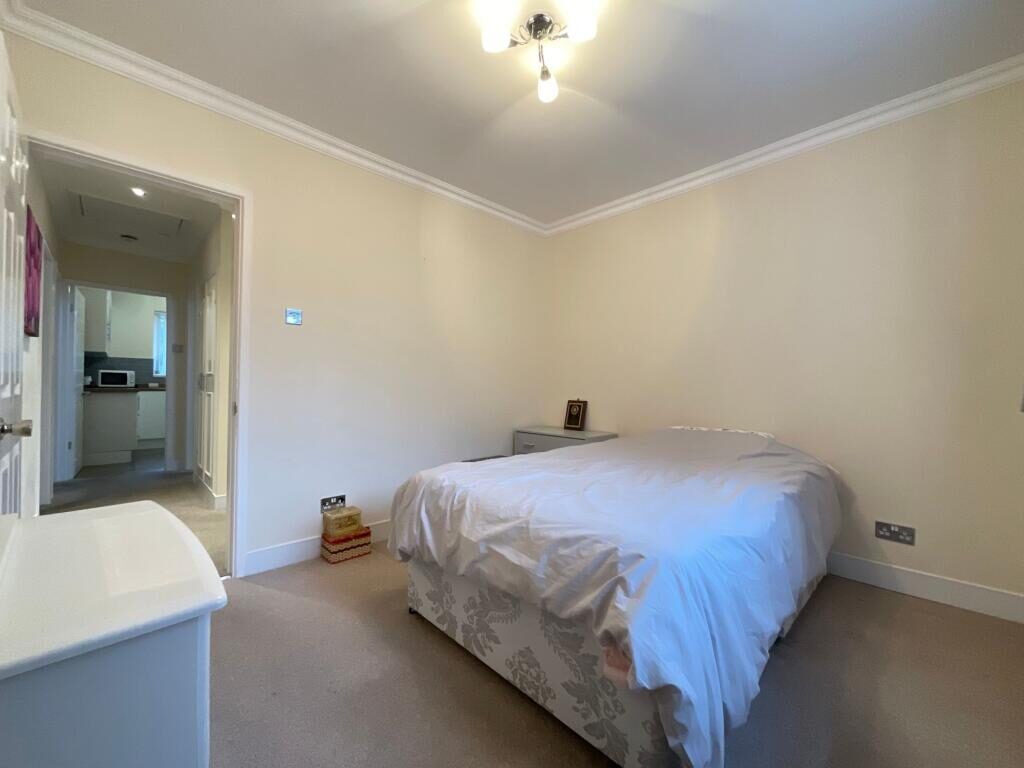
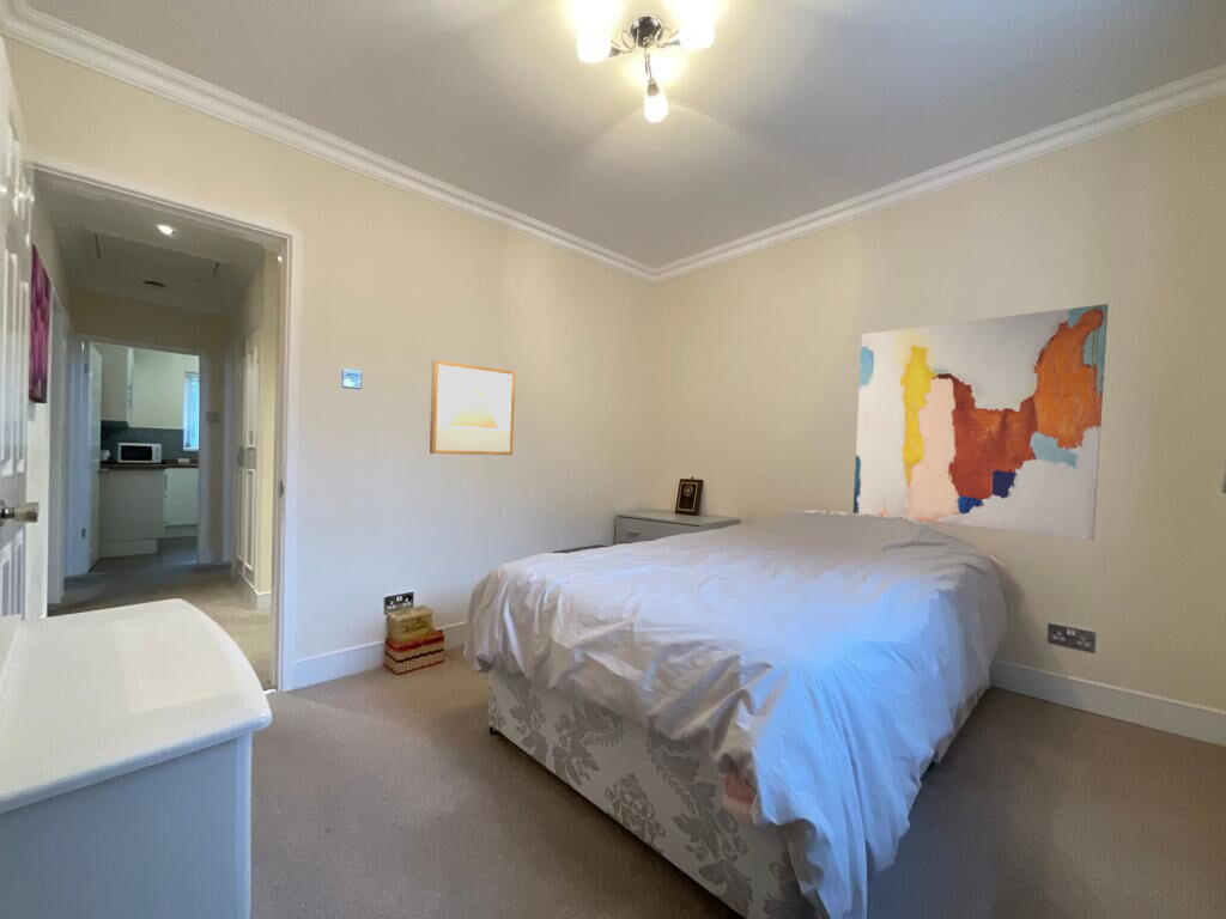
+ wall art [852,303,1110,542]
+ wall art [429,359,516,456]
